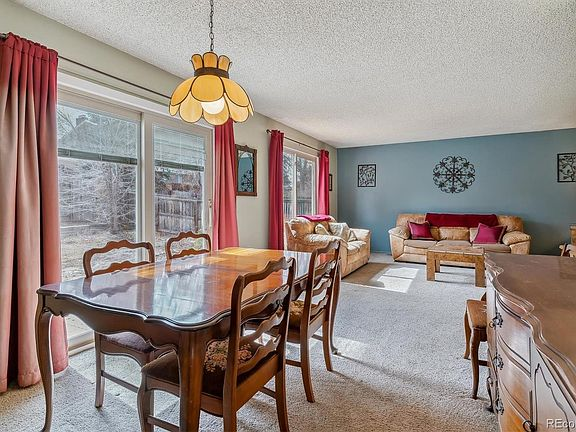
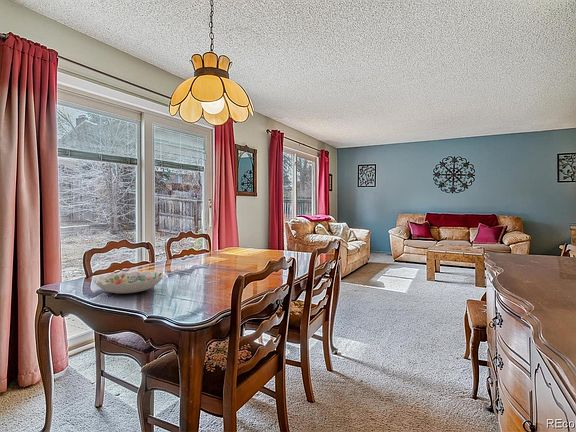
+ decorative bowl [93,269,165,294]
